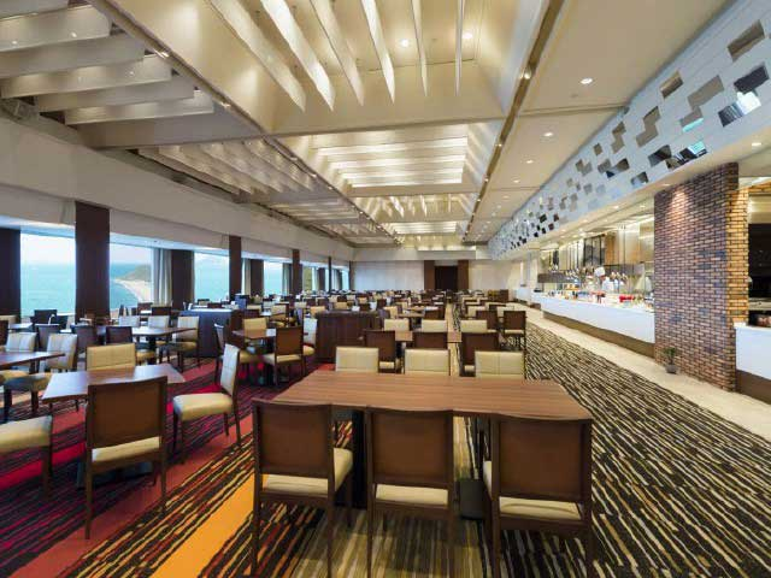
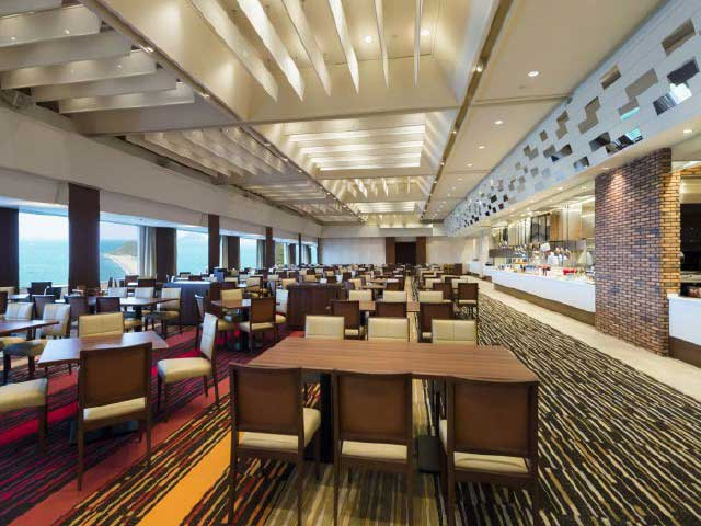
- potted plant [659,346,684,374]
